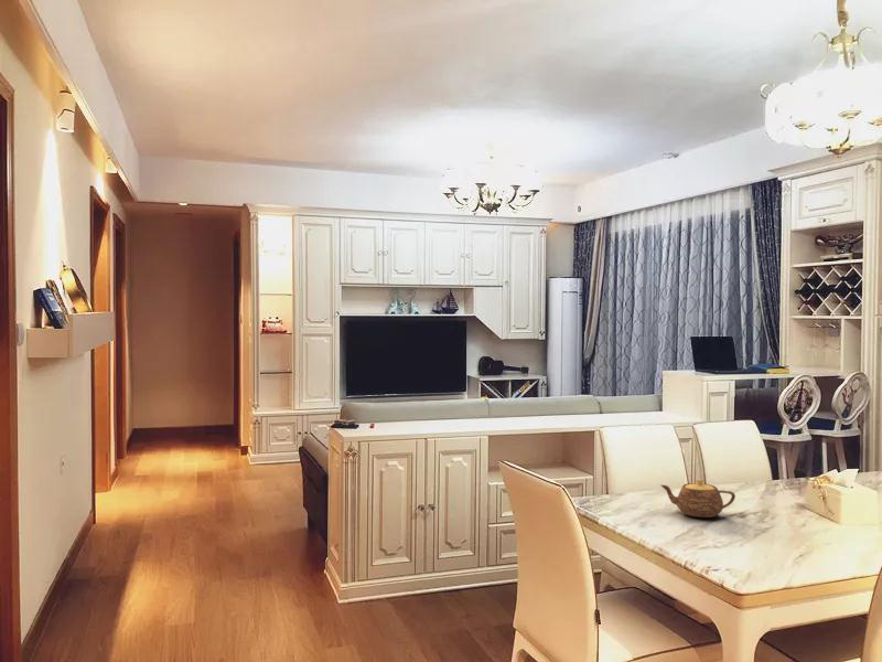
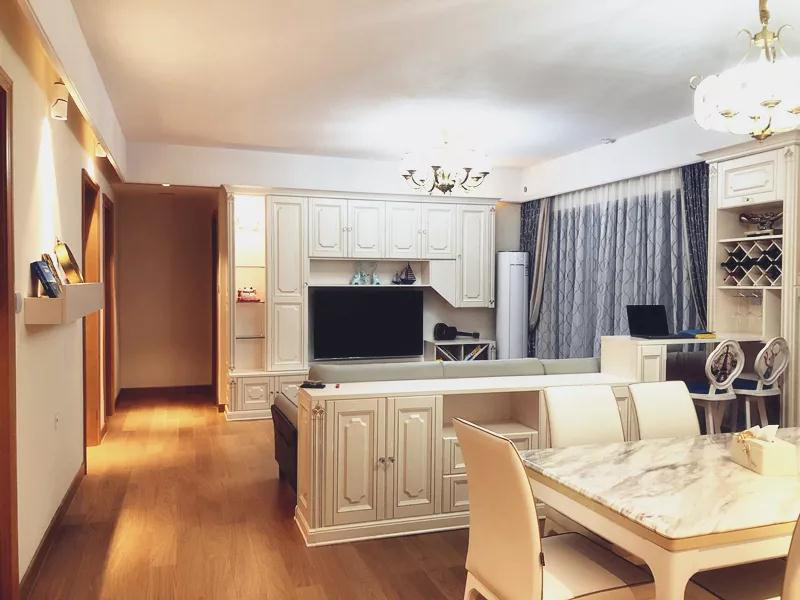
- teapot [660,478,736,519]
